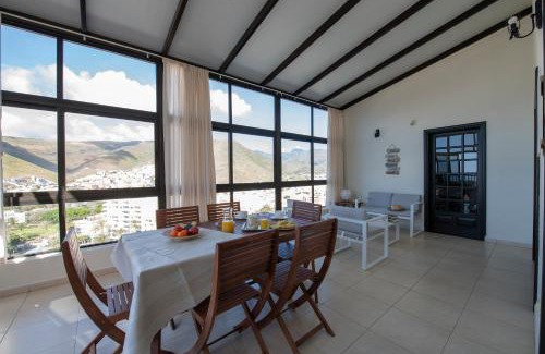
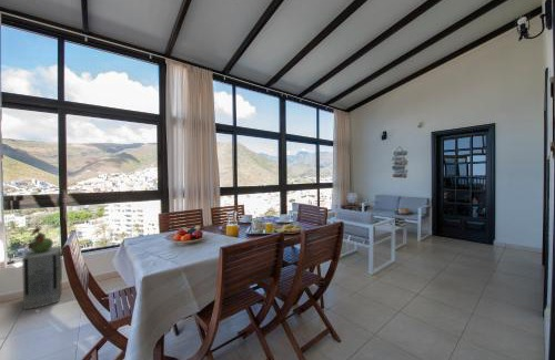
+ air purifier [21,245,63,311]
+ potted cactus [27,223,54,253]
